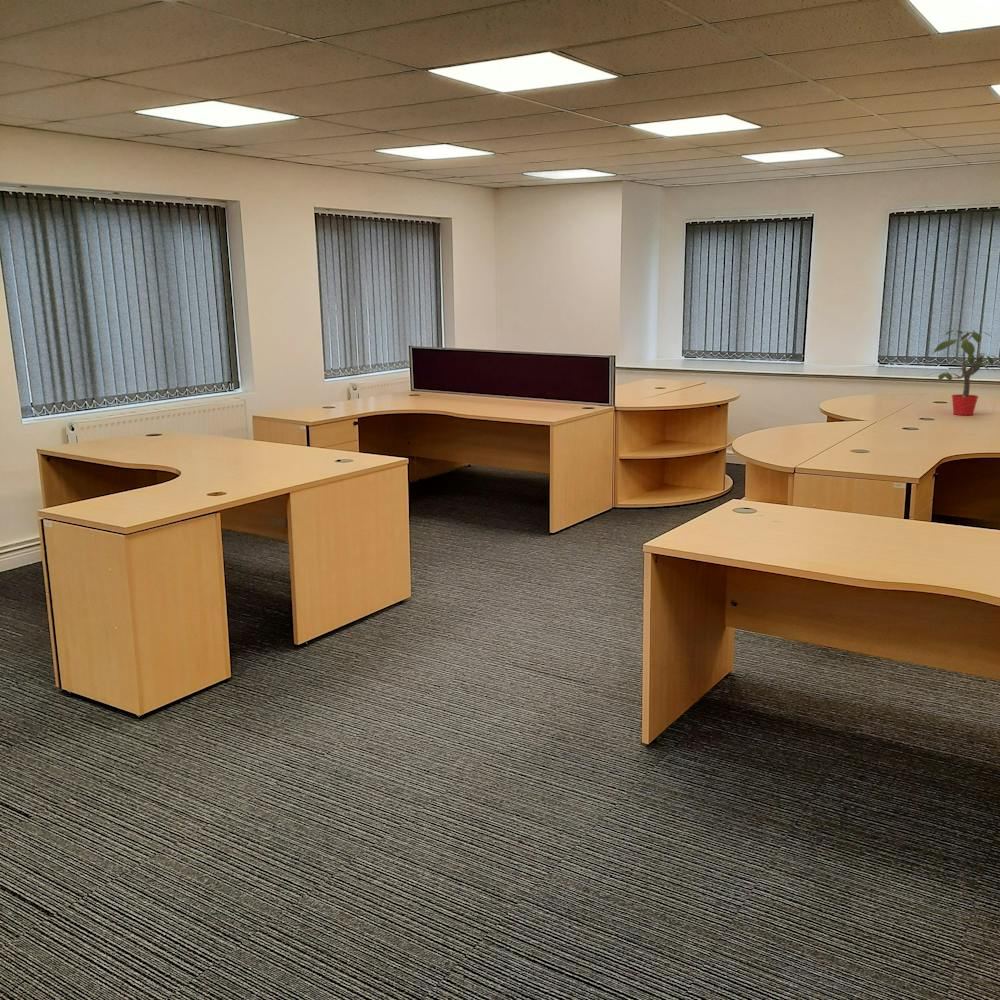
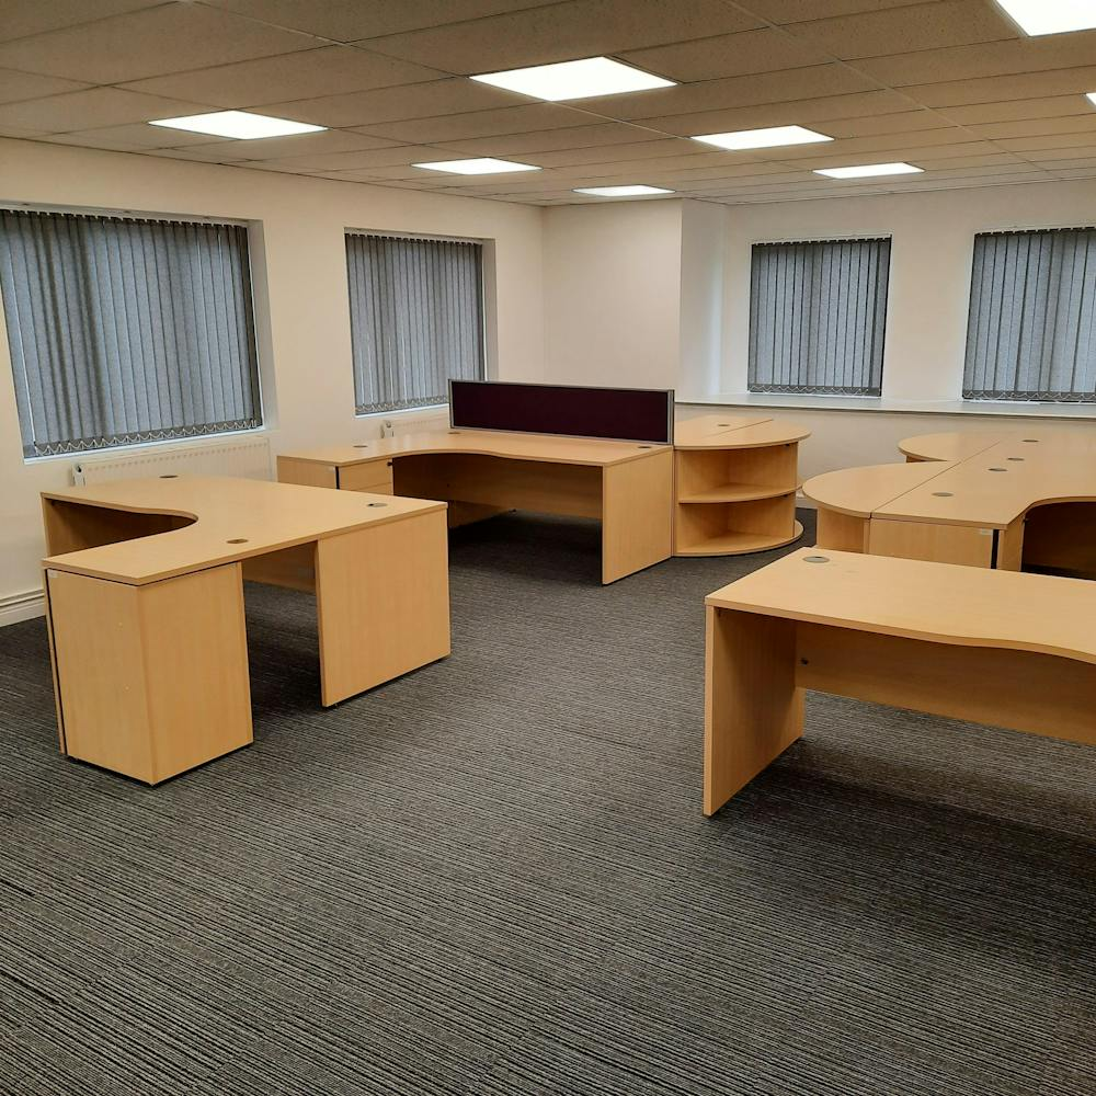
- potted plant [926,329,1000,416]
